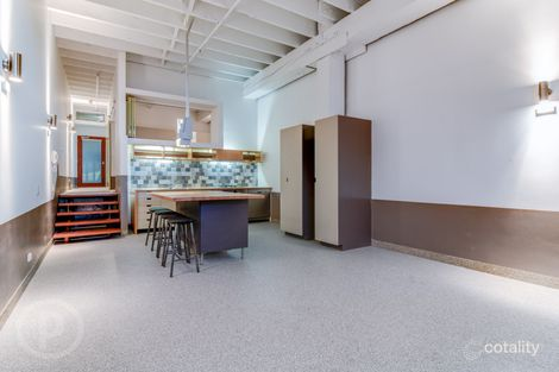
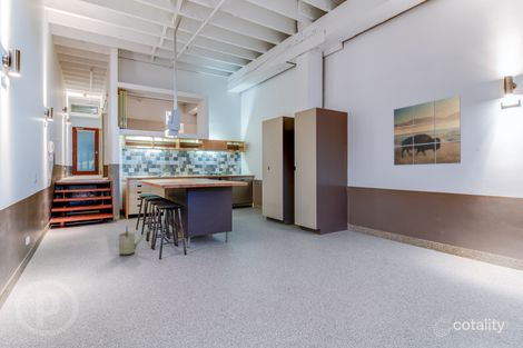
+ watering can [115,225,151,257]
+ wall art [393,95,462,167]
